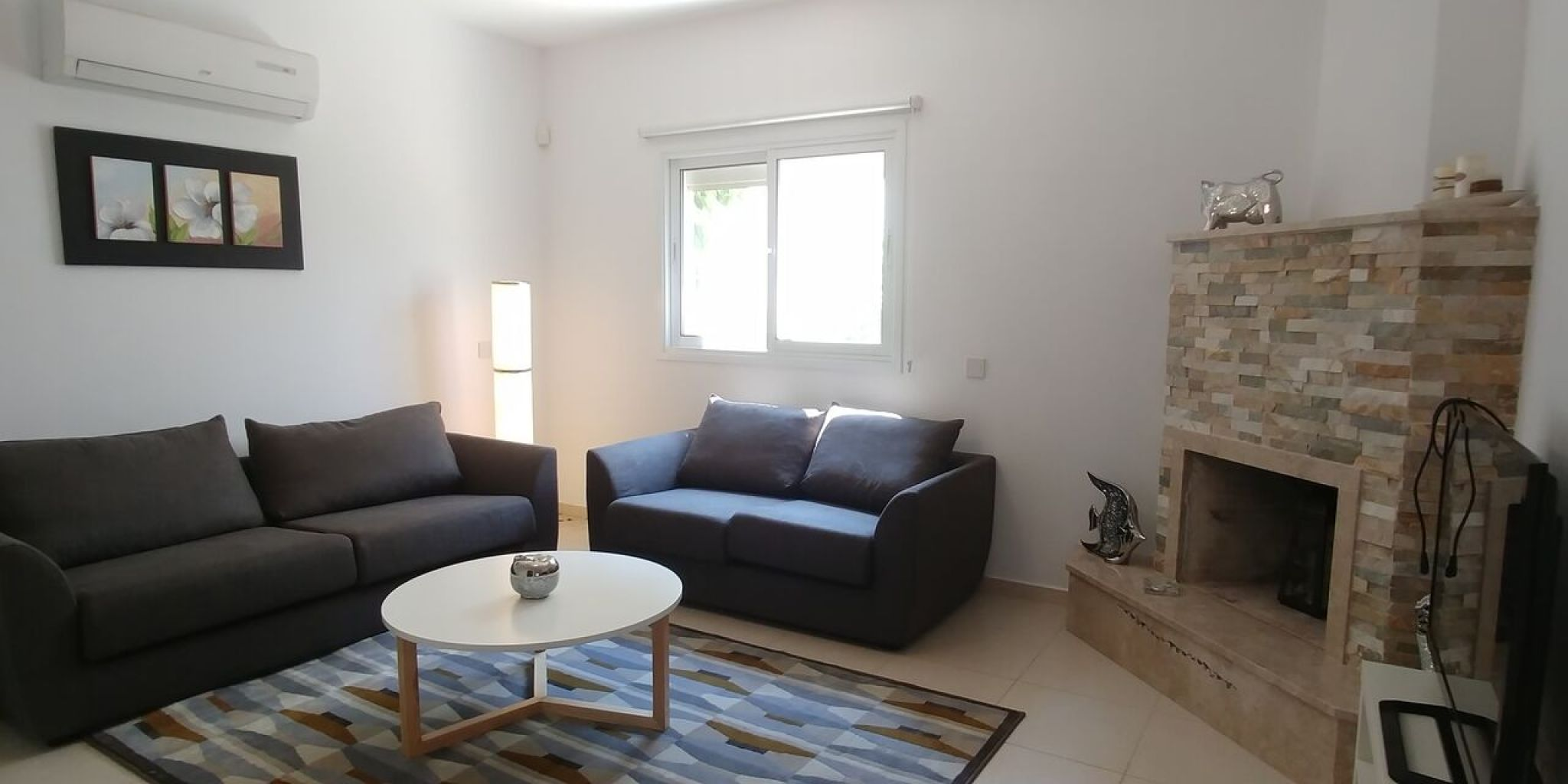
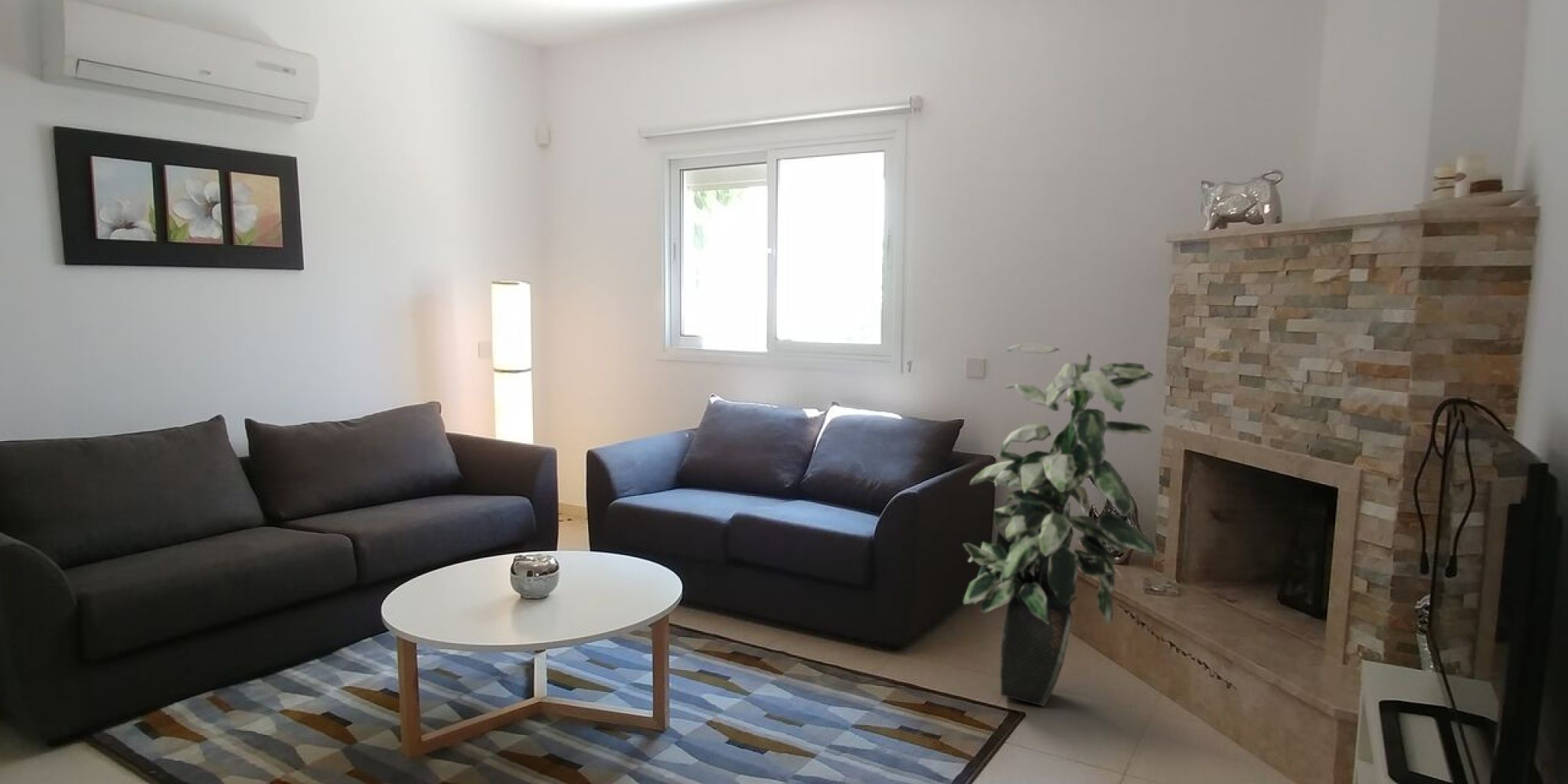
+ indoor plant [962,341,1158,707]
